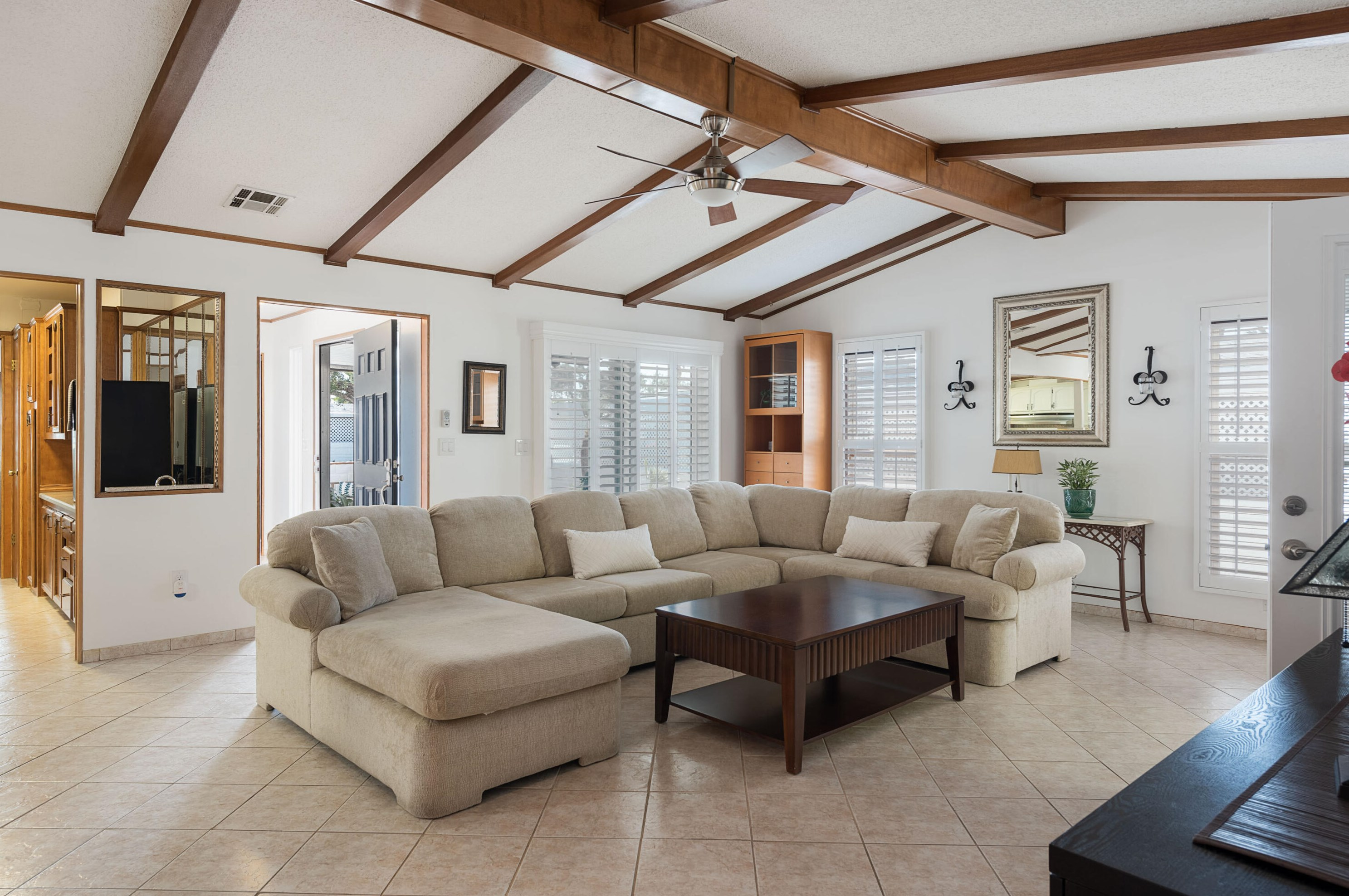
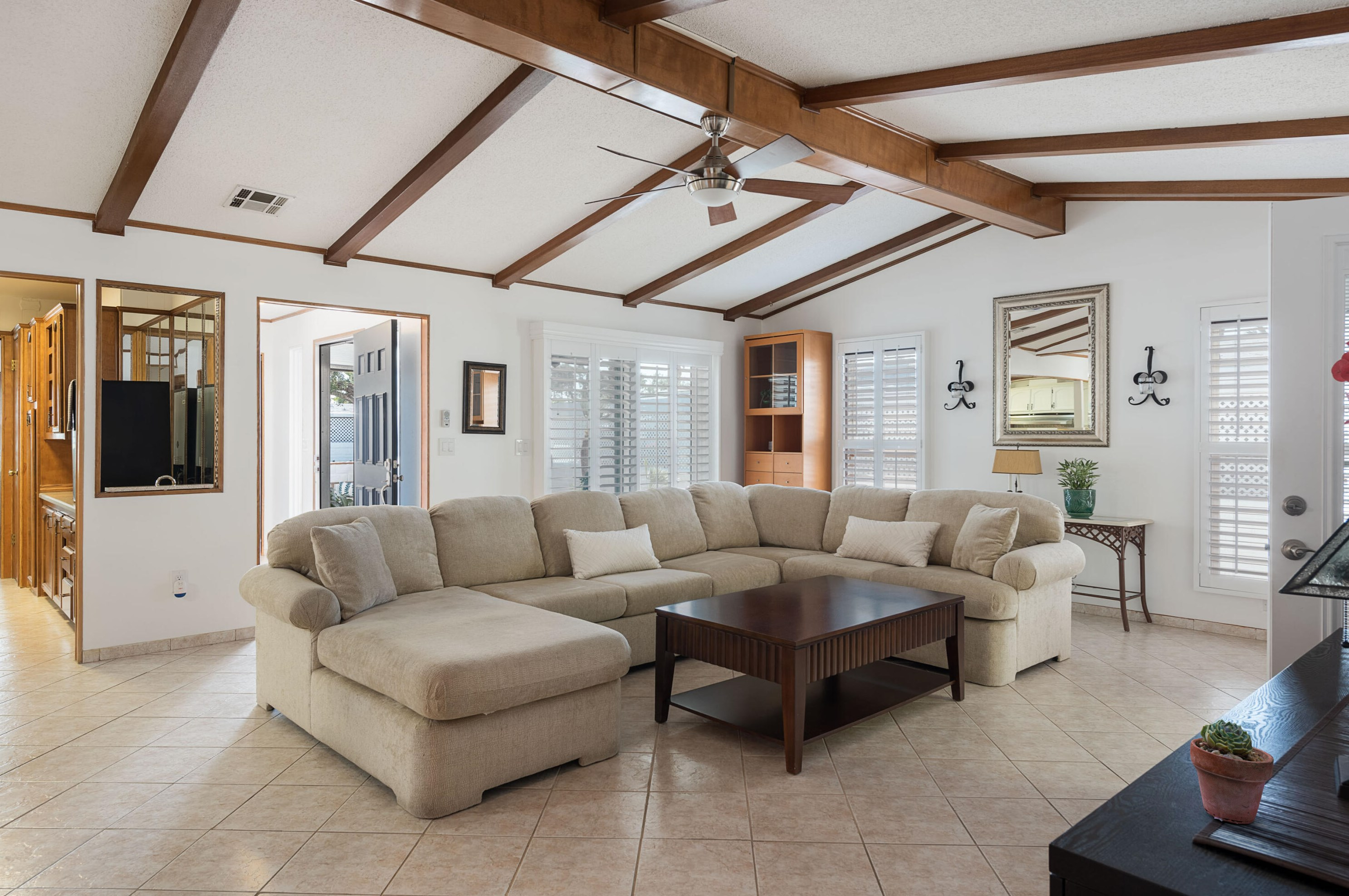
+ potted succulent [1190,719,1274,824]
